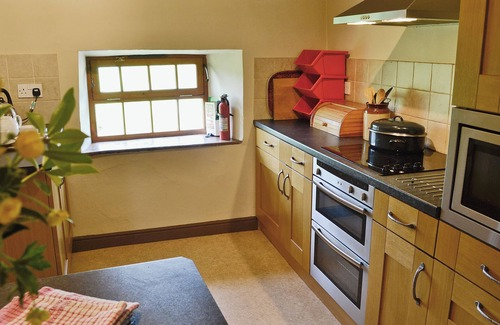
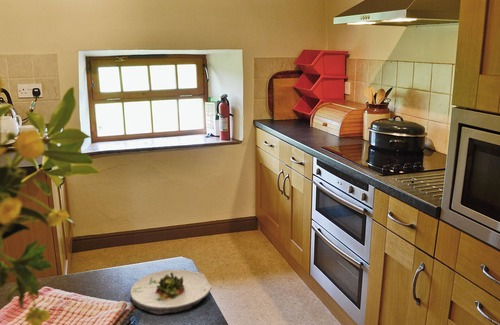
+ salad plate [129,269,212,315]
